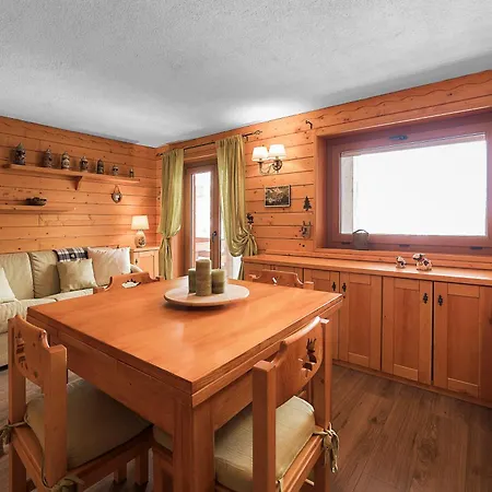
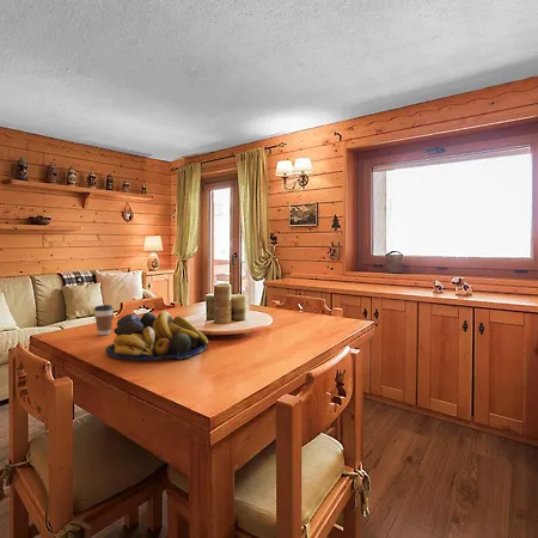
+ coffee cup [93,304,115,336]
+ fruit bowl [104,310,209,362]
